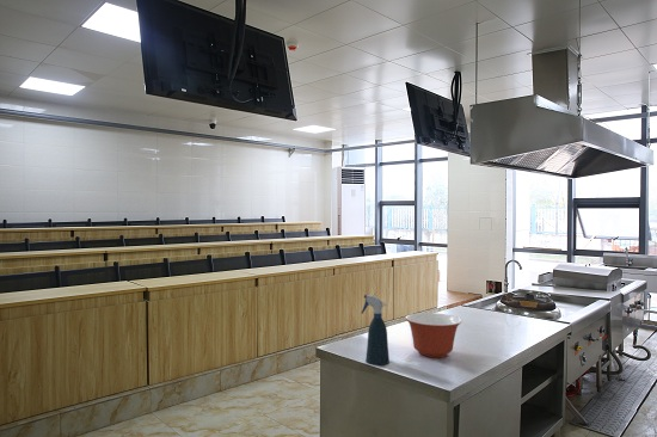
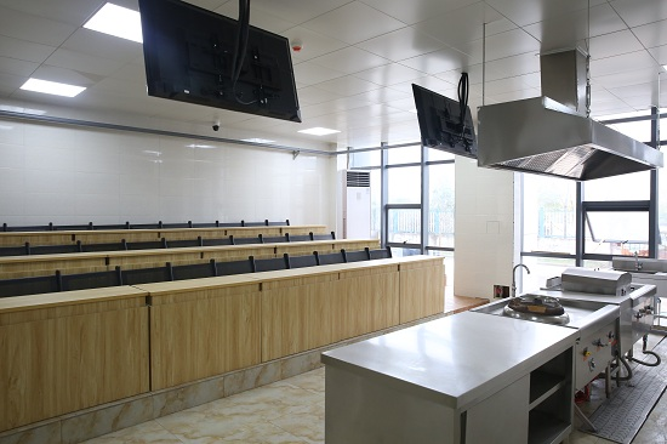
- spray bottle [360,294,391,367]
- mixing bowl [405,312,462,358]
